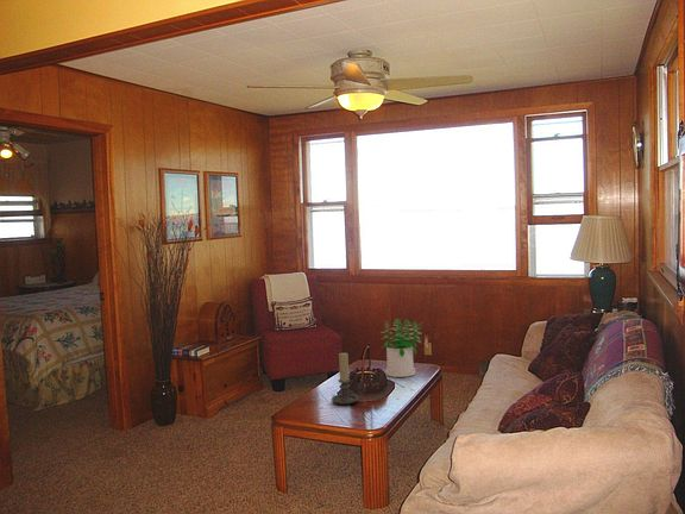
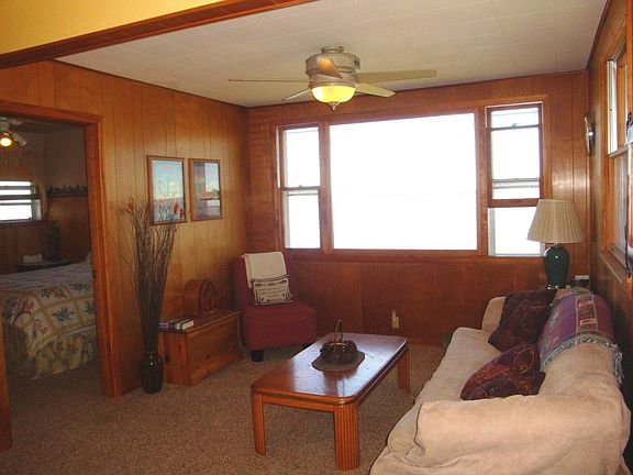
- potted plant [379,318,423,378]
- candle holder [331,351,359,406]
